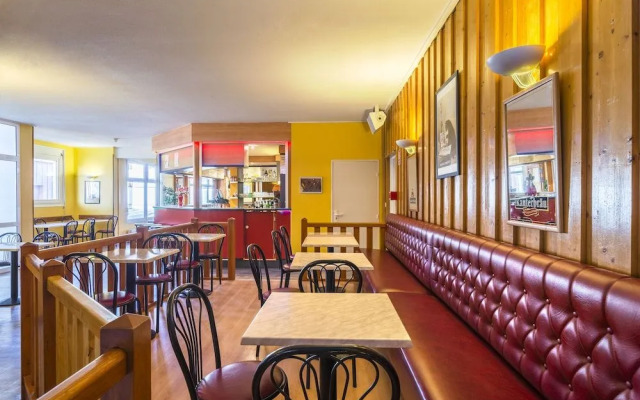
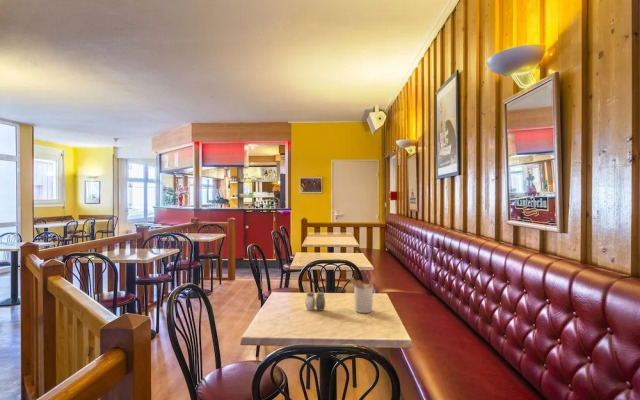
+ utensil holder [349,275,377,314]
+ salt and pepper shaker [305,291,326,312]
